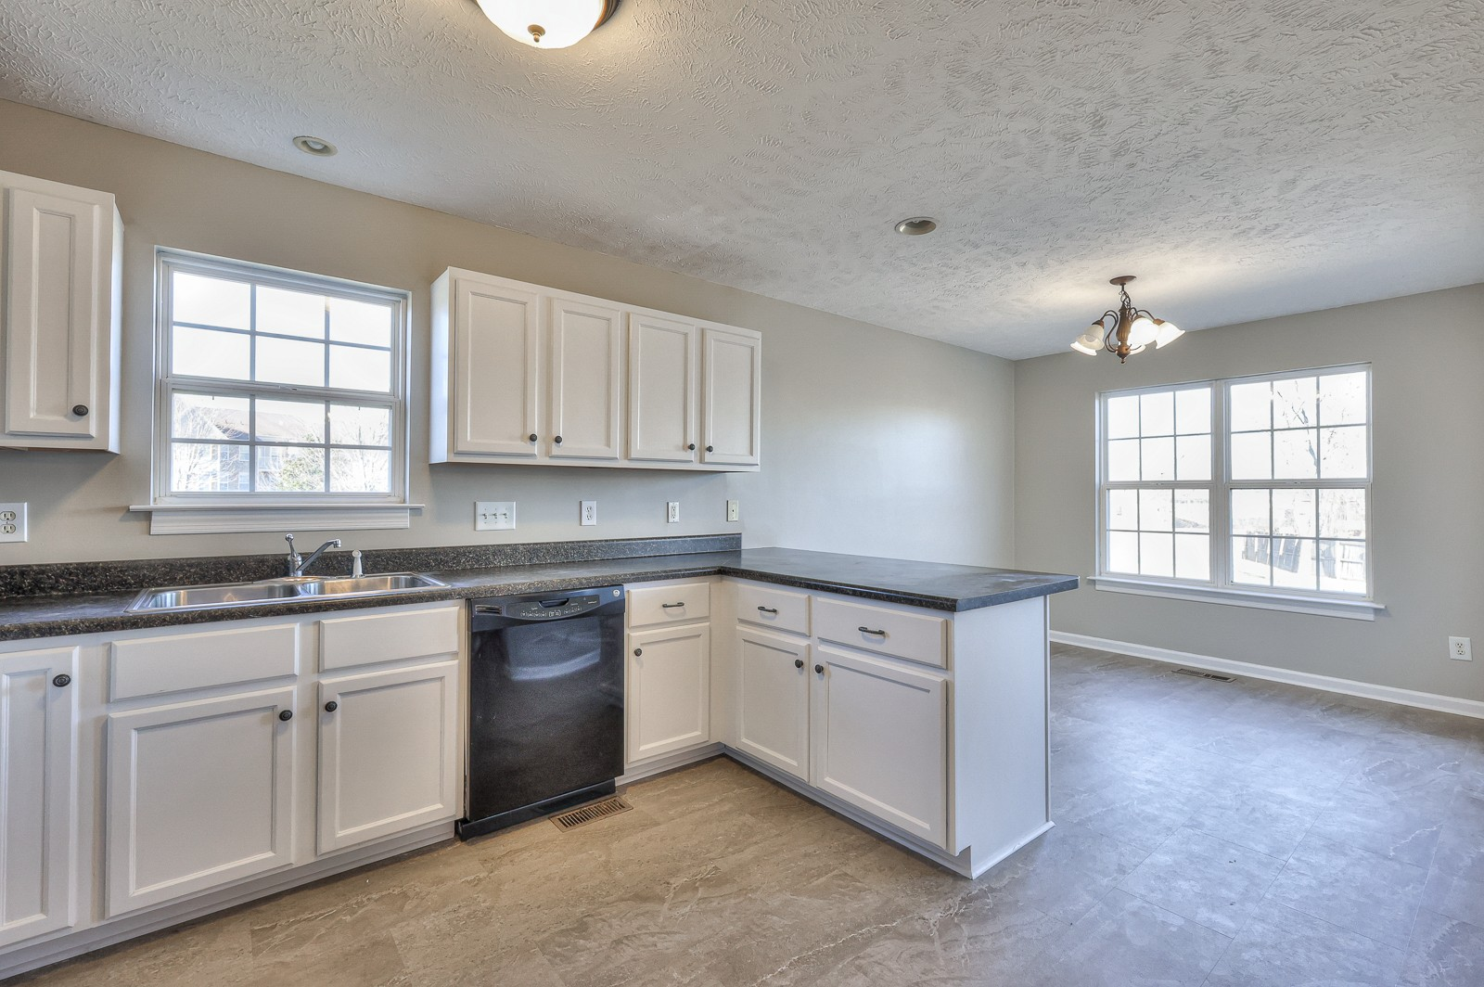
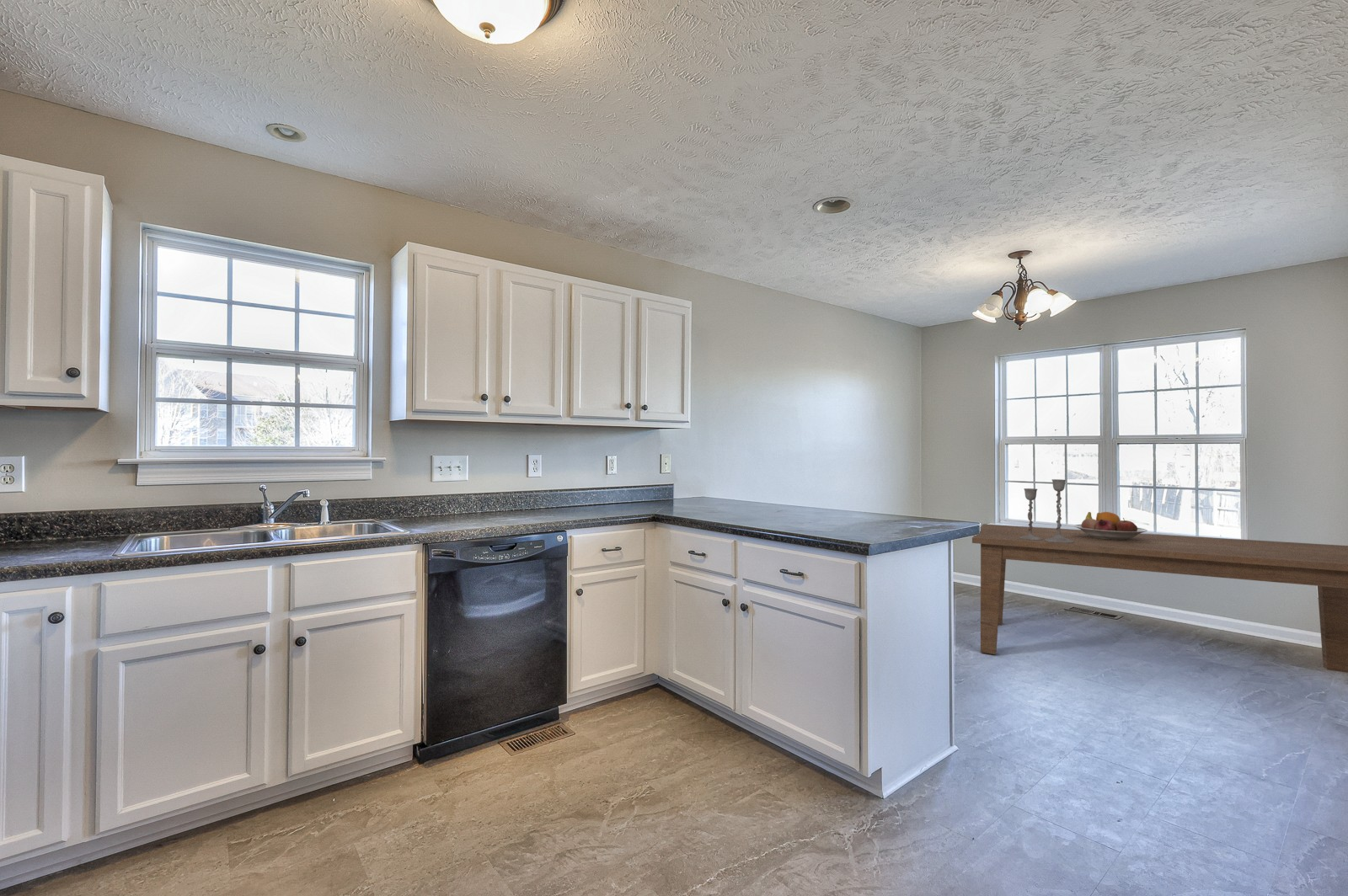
+ fruit bowl [1073,511,1148,540]
+ dining table [971,523,1348,674]
+ candlestick [1019,478,1073,543]
